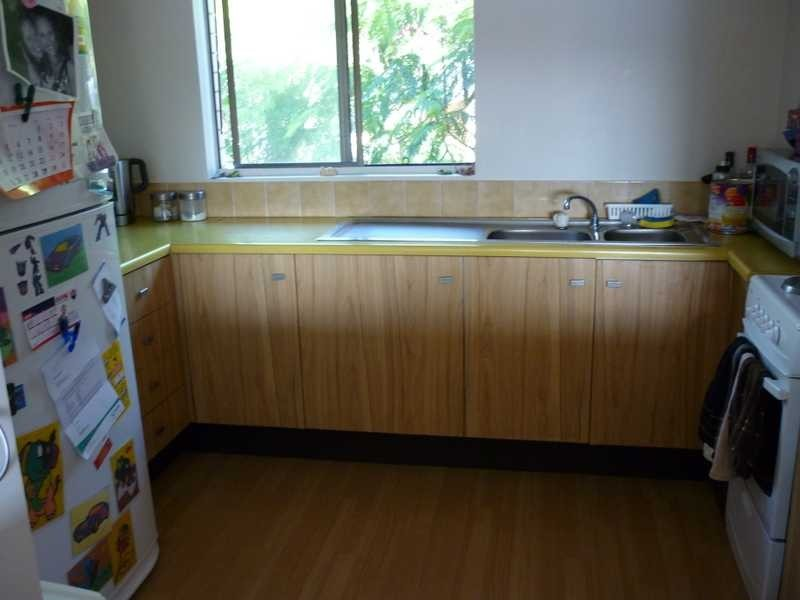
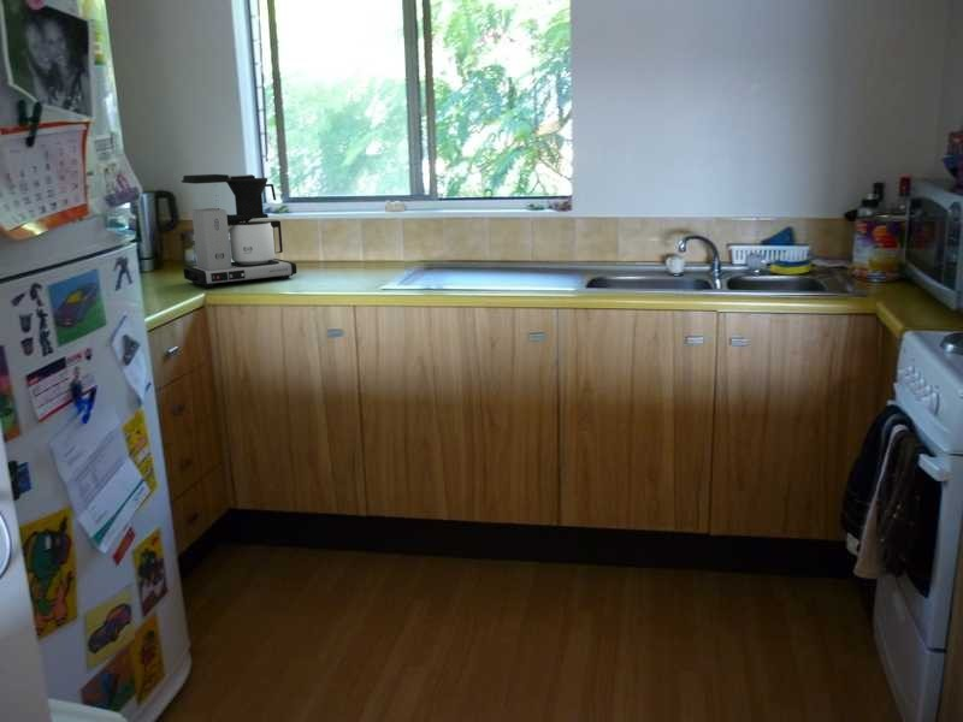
+ coffee maker [181,173,299,289]
